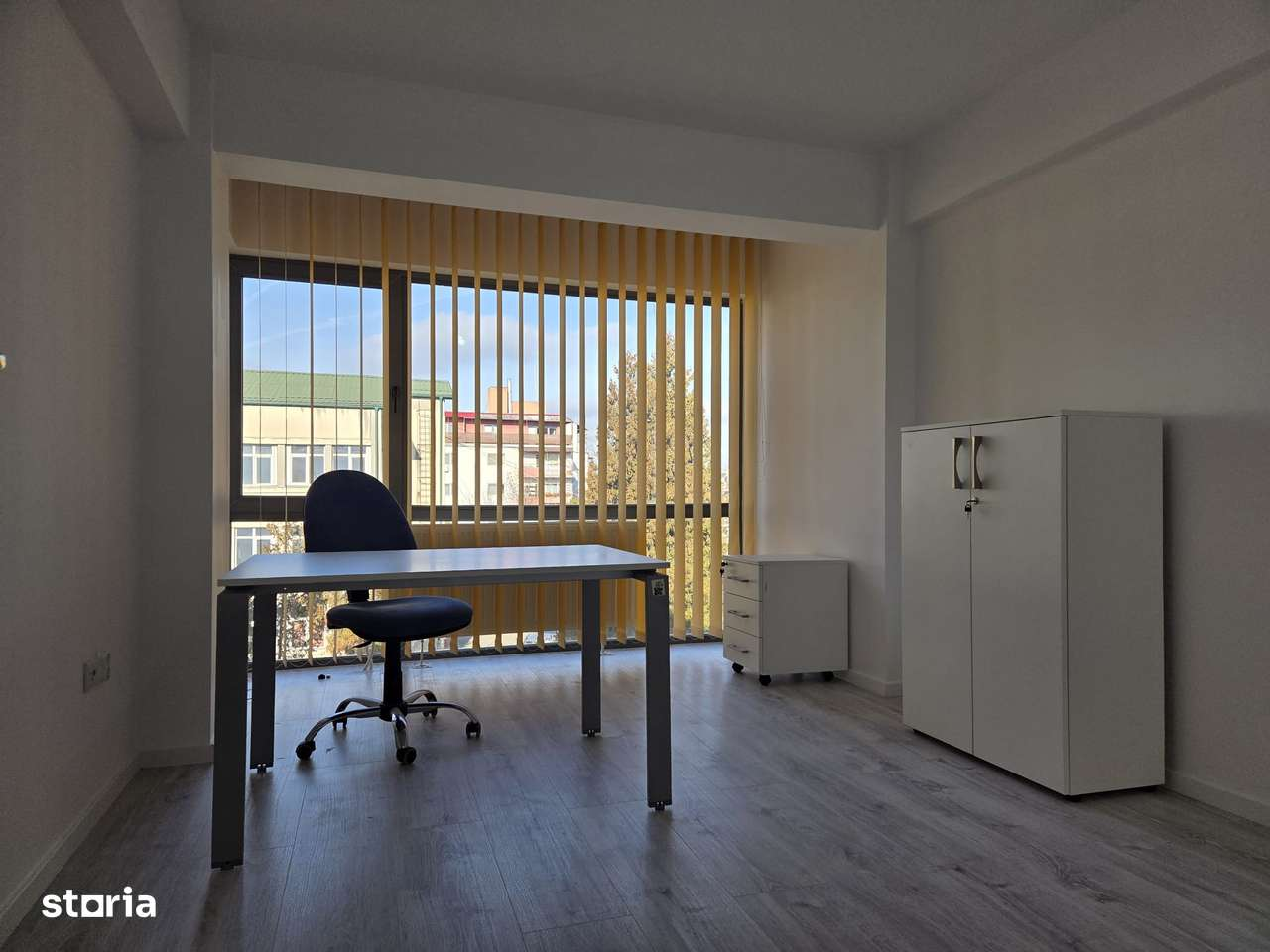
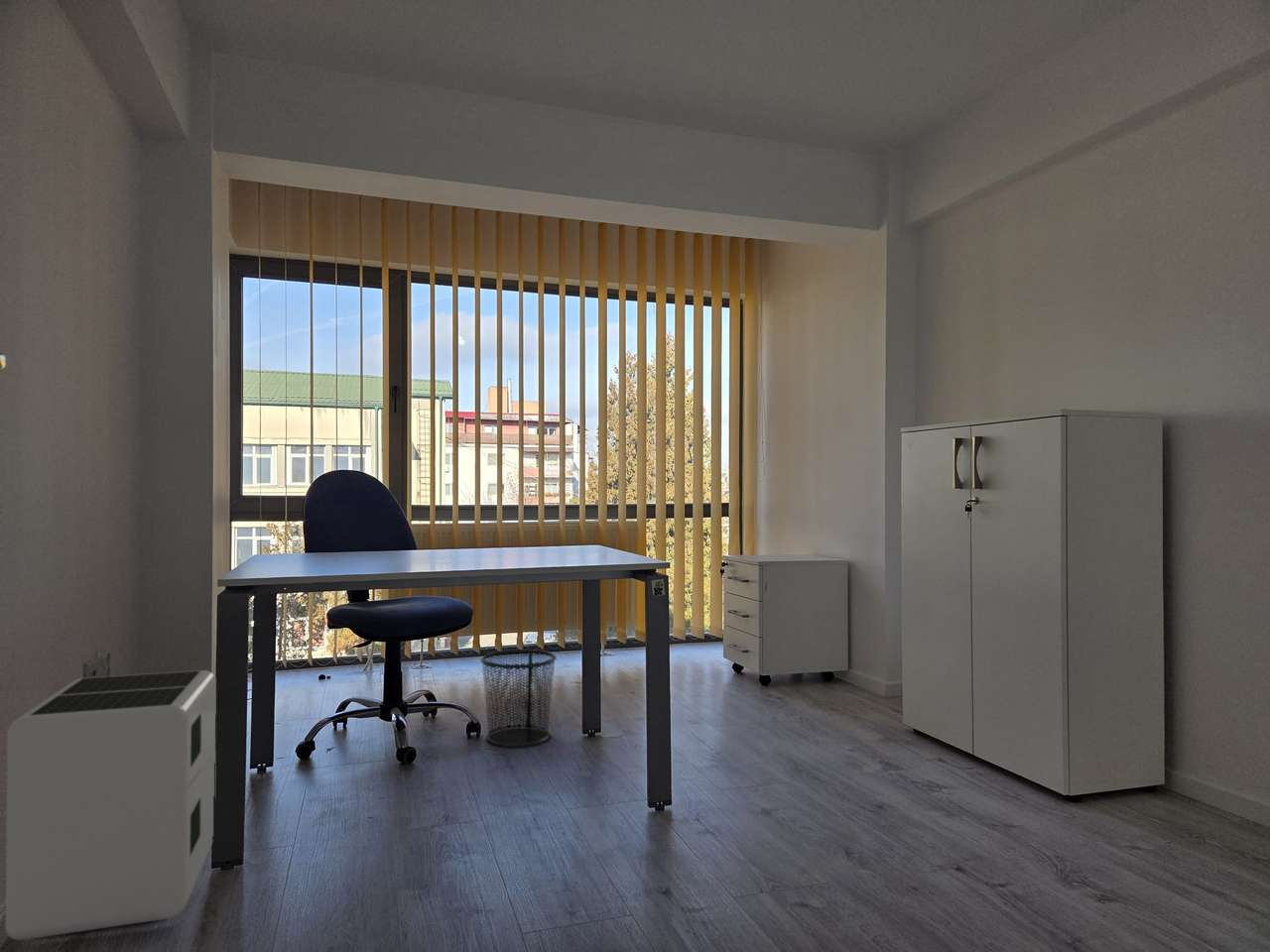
+ air purifier [5,669,217,941]
+ waste bin [479,649,558,748]
